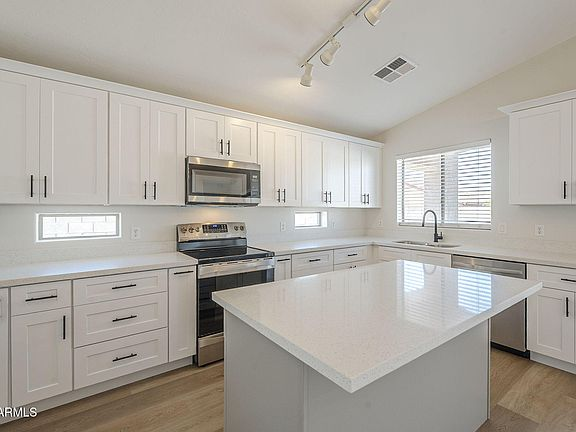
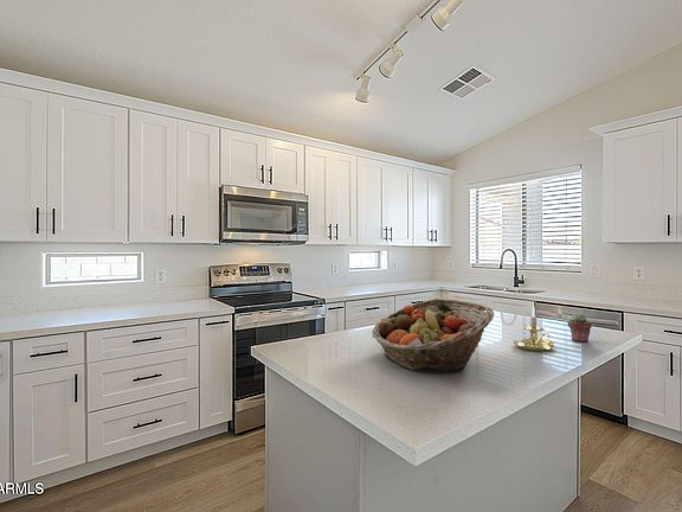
+ potted succulent [566,313,593,343]
+ fruit basket [371,297,495,373]
+ candle holder [513,305,555,352]
